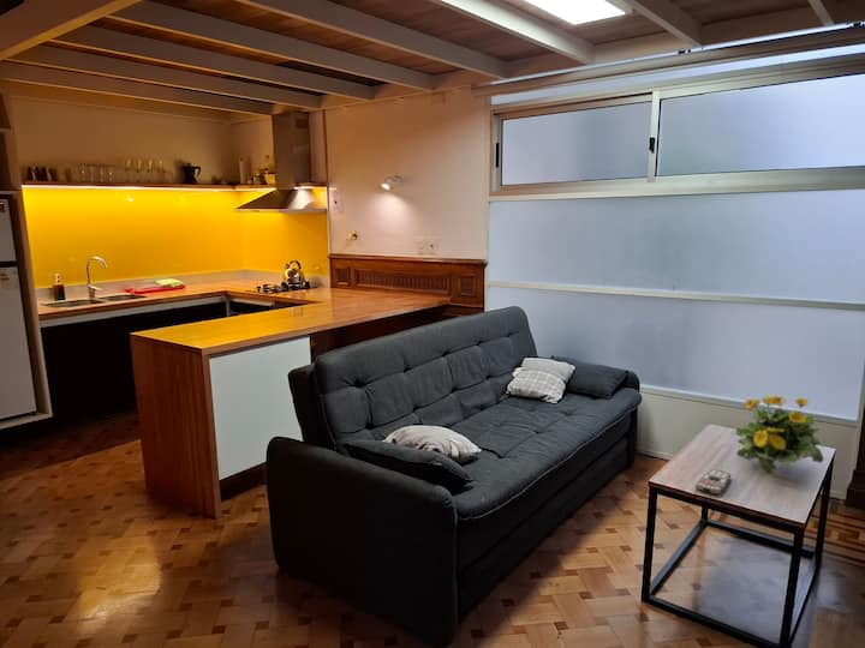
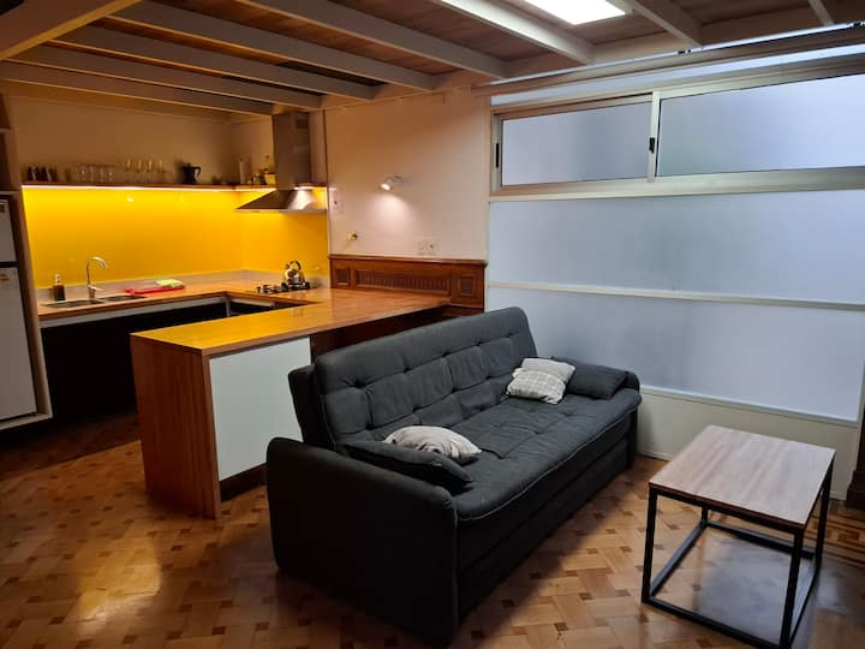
- remote control [694,468,732,496]
- flowering plant [734,395,825,474]
